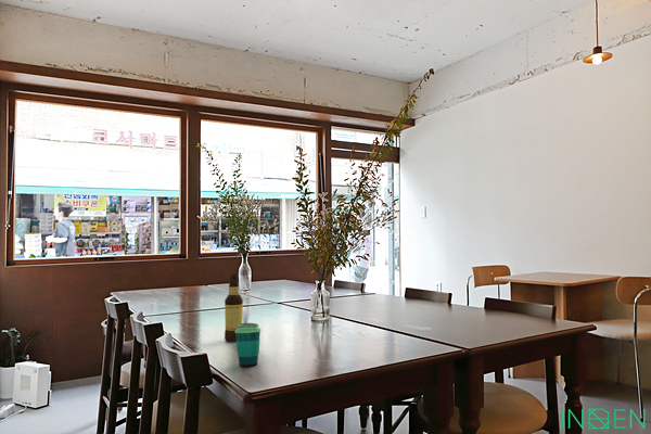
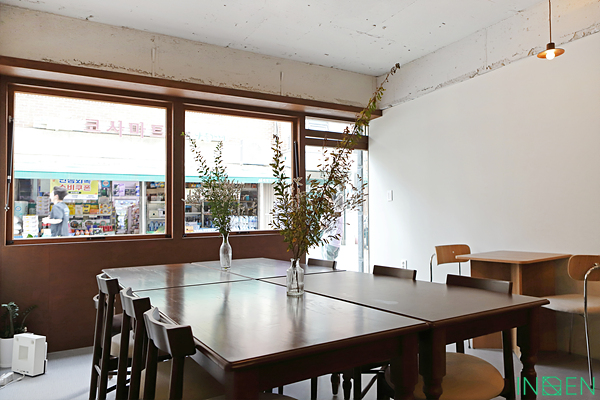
- bottle [224,273,244,343]
- cup [235,322,261,368]
